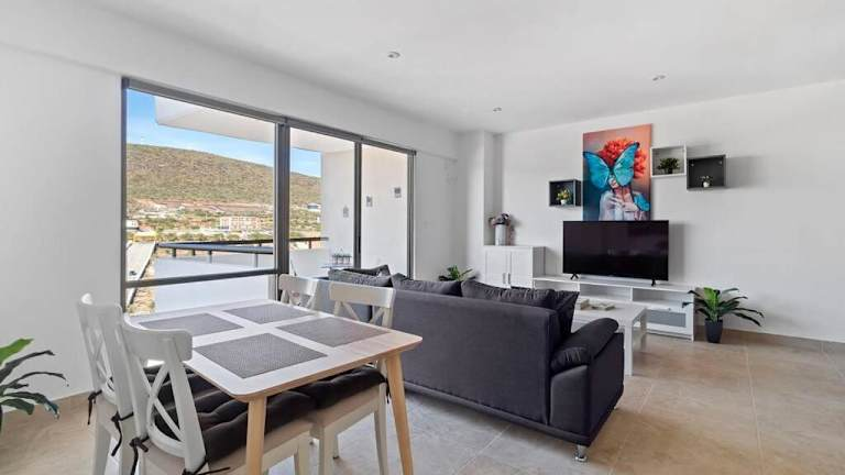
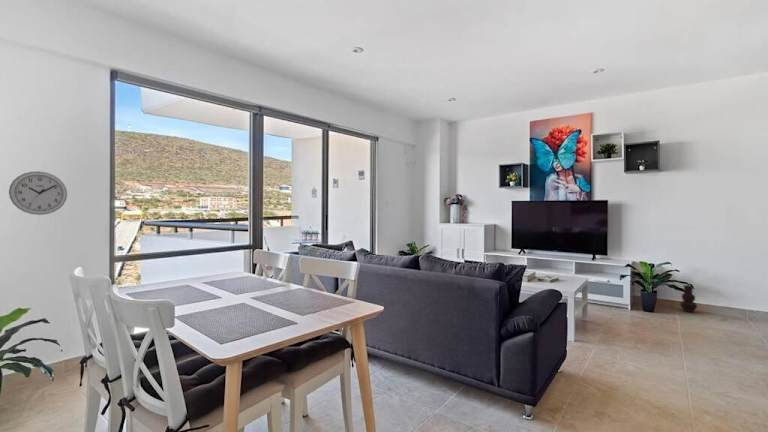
+ vase [679,284,698,313]
+ wall clock [8,170,68,216]
